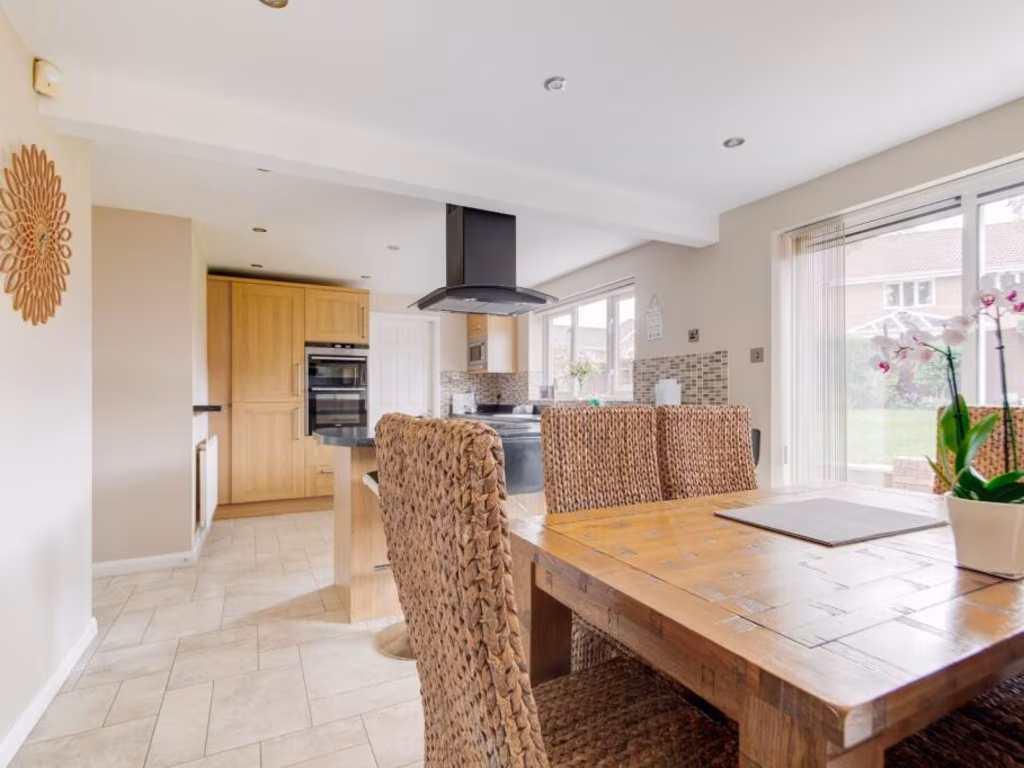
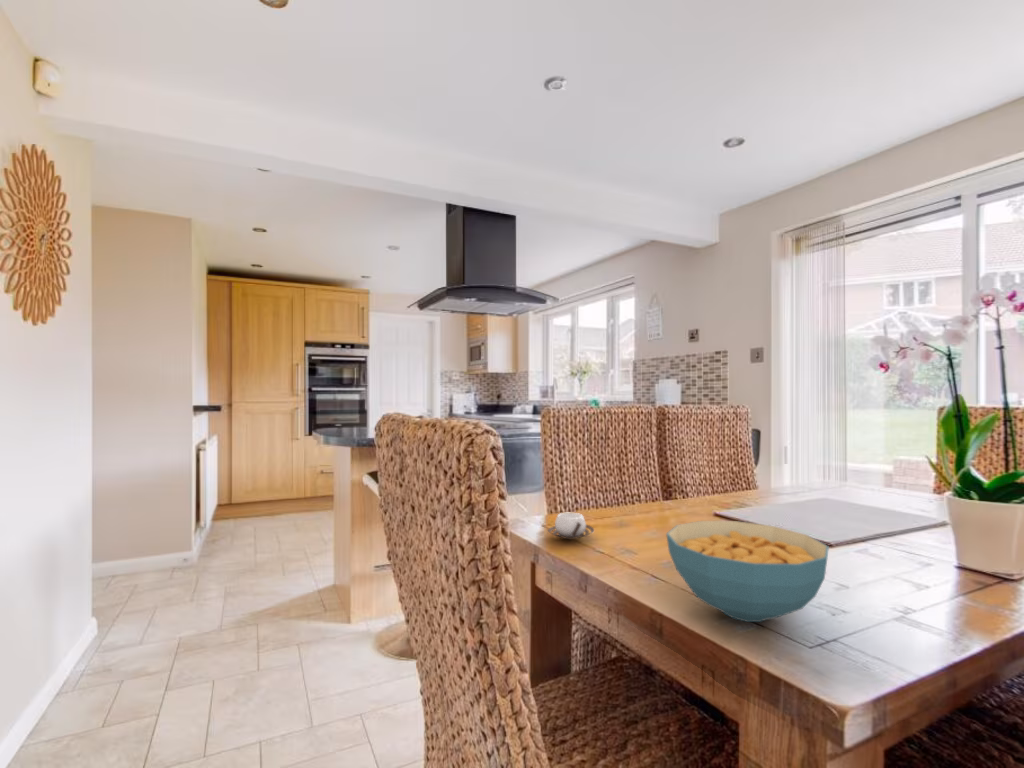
+ cup [547,512,595,540]
+ cereal bowl [665,520,830,623]
